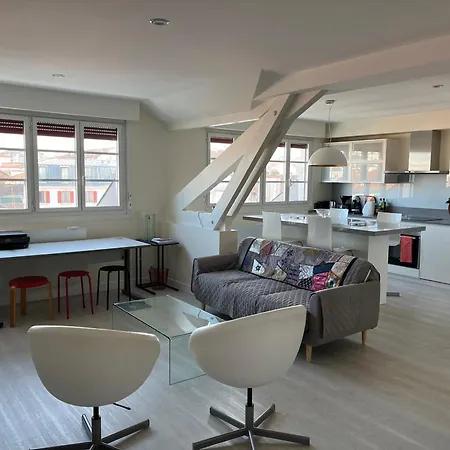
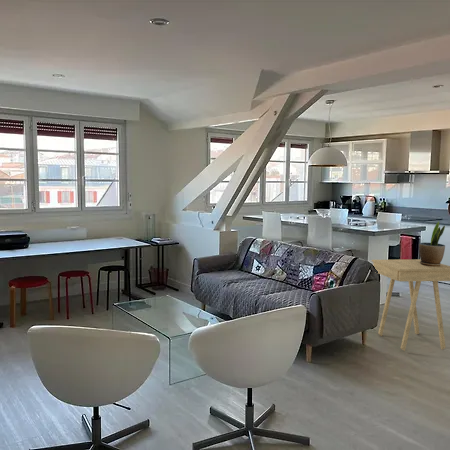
+ potted plant [418,221,446,266]
+ side table [371,258,450,352]
